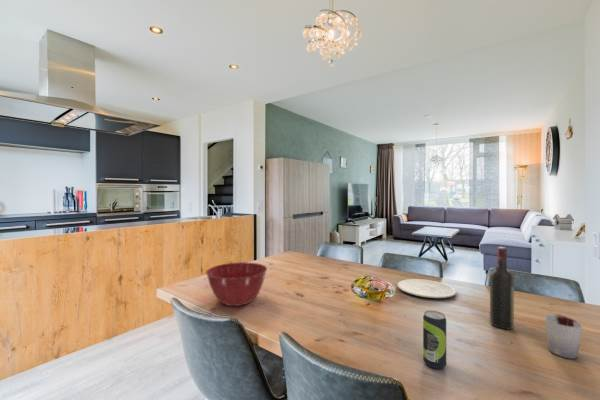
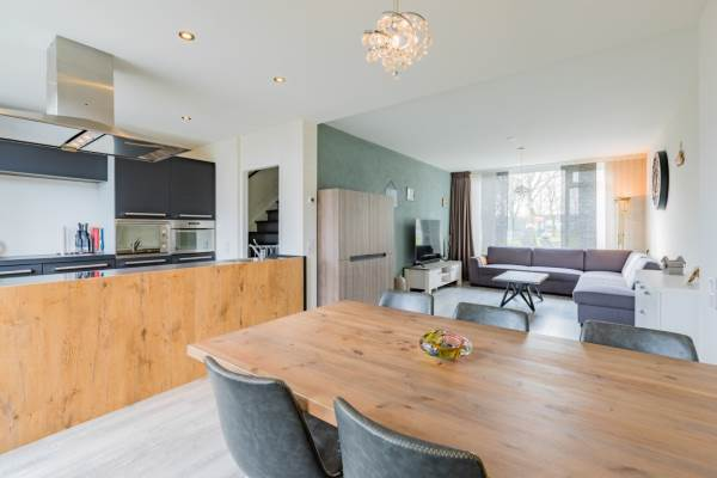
- wine bottle [489,246,515,330]
- cup [544,314,584,360]
- mixing bowl [205,261,268,307]
- plate [396,278,457,299]
- beverage can [422,309,447,370]
